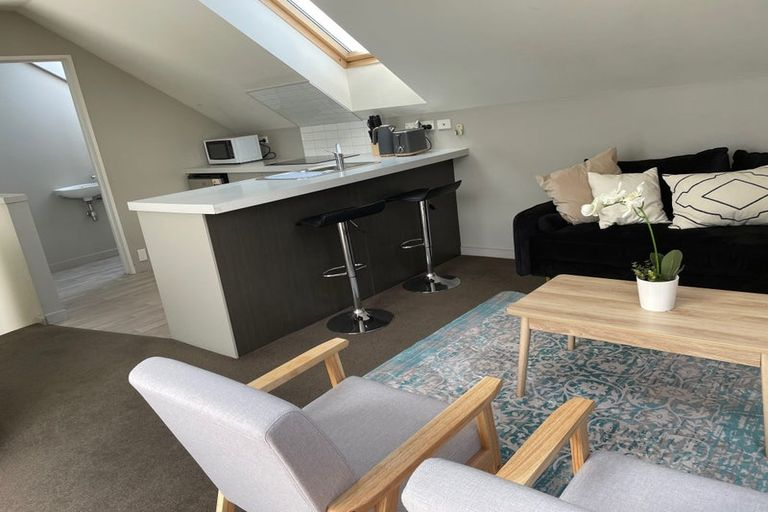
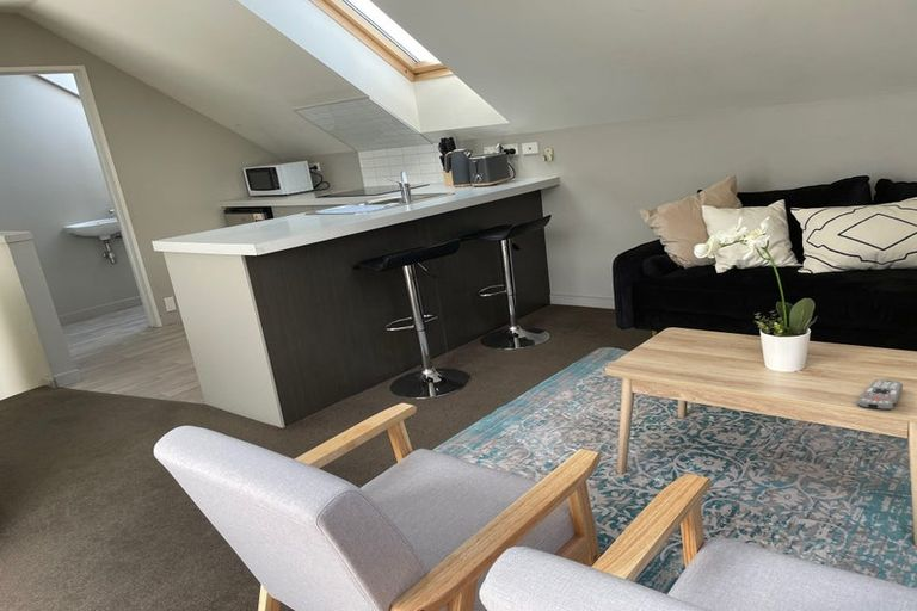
+ remote control [855,378,904,412]
